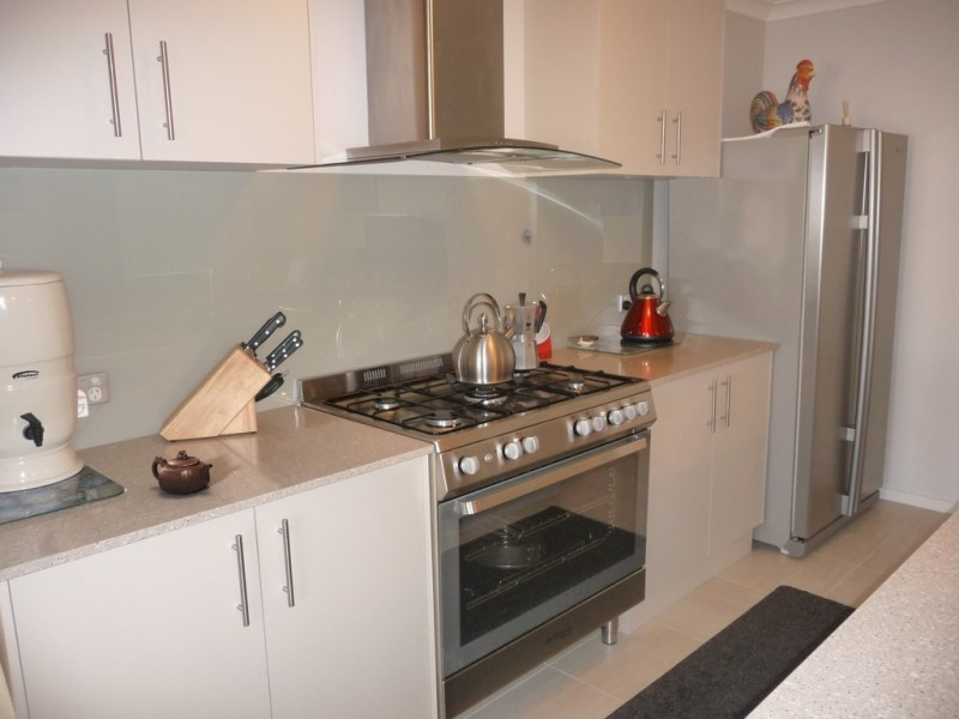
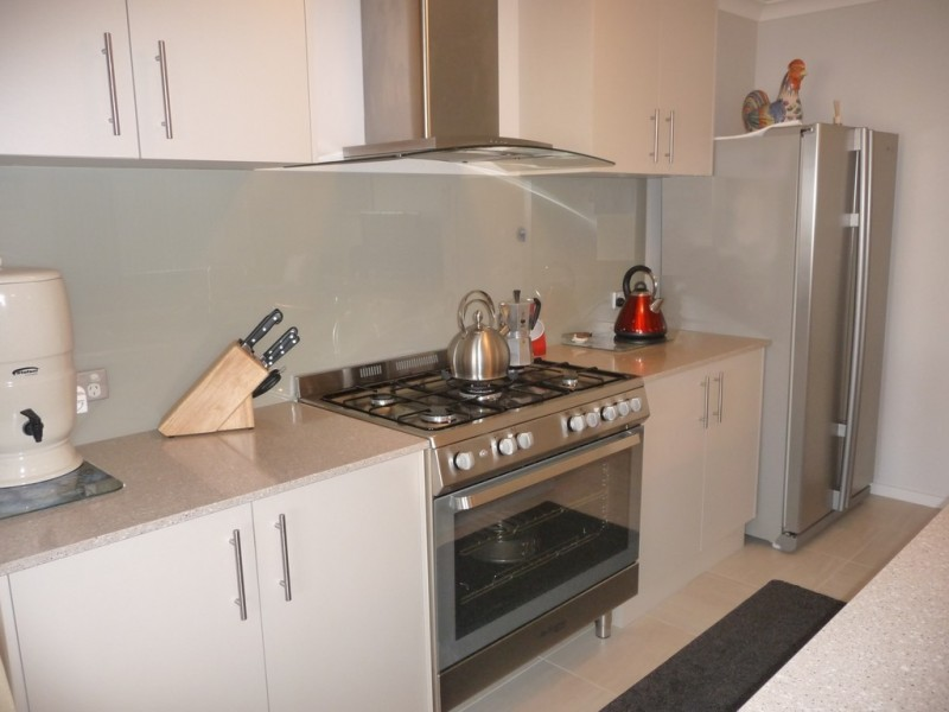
- teapot [151,449,215,496]
